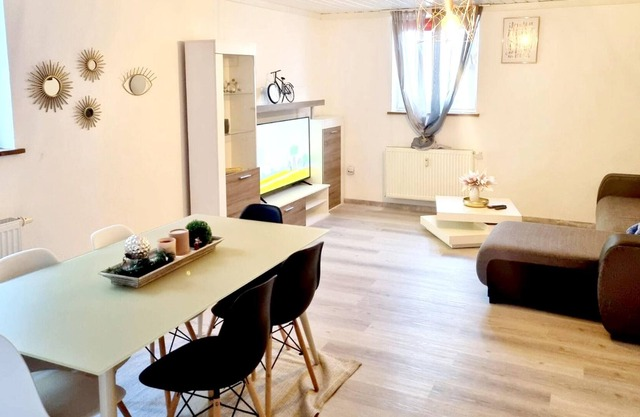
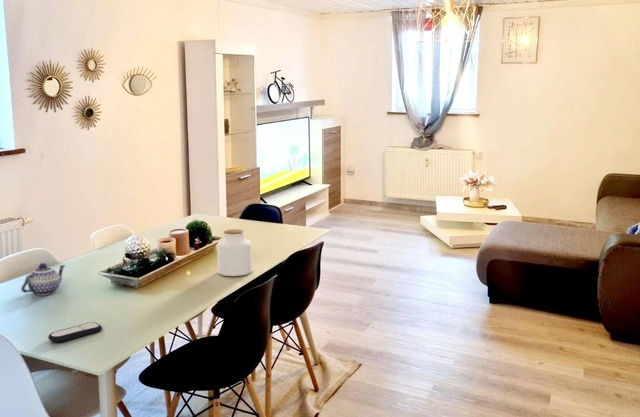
+ jar [216,228,253,277]
+ remote control [48,321,103,343]
+ teapot [20,262,66,296]
